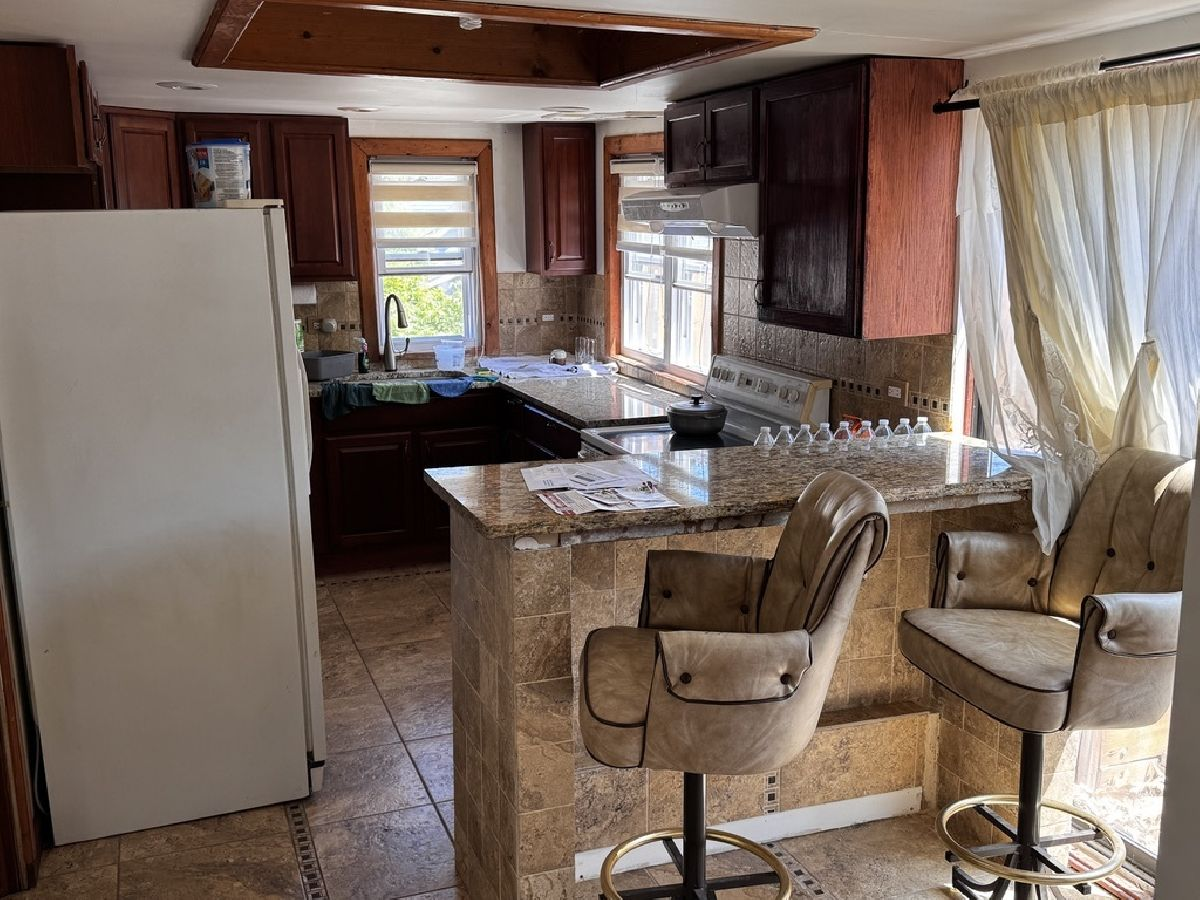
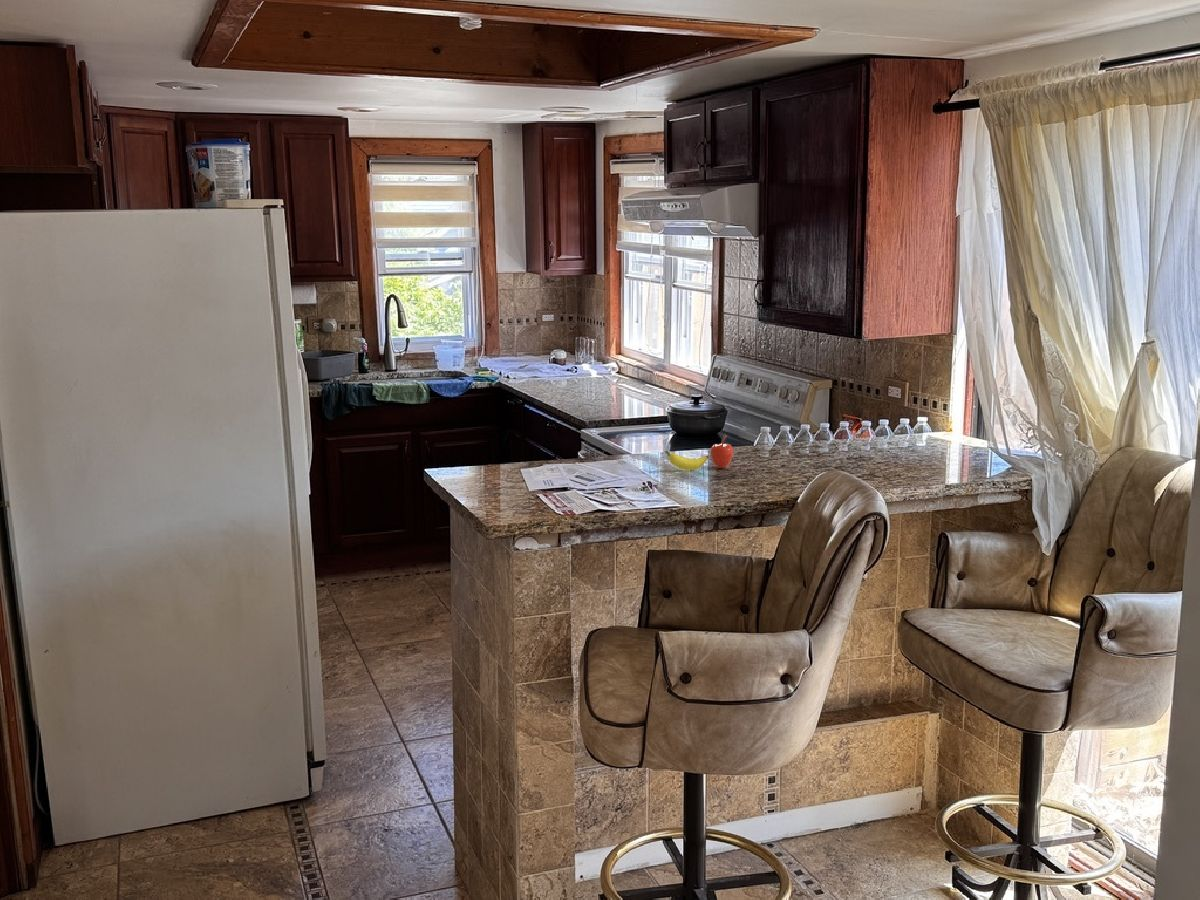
+ fruit [665,434,734,471]
